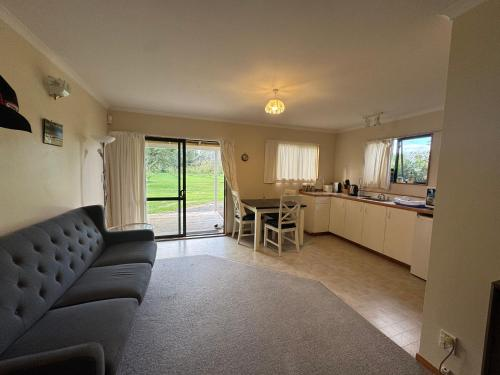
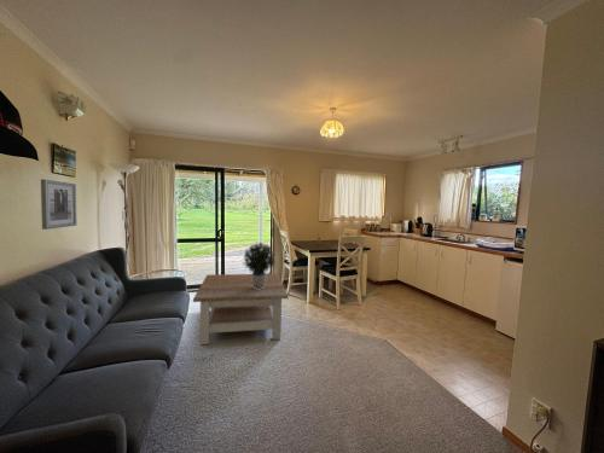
+ coffee table [192,273,290,345]
+ wall art [40,178,77,231]
+ potted plant [242,240,277,290]
